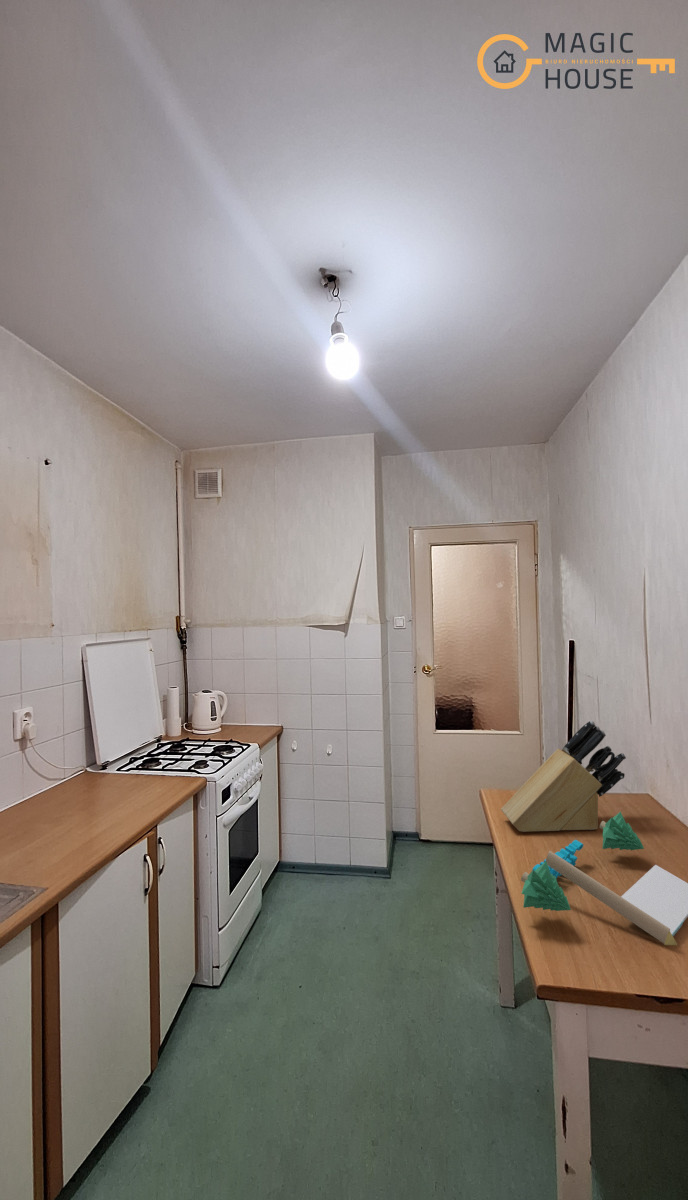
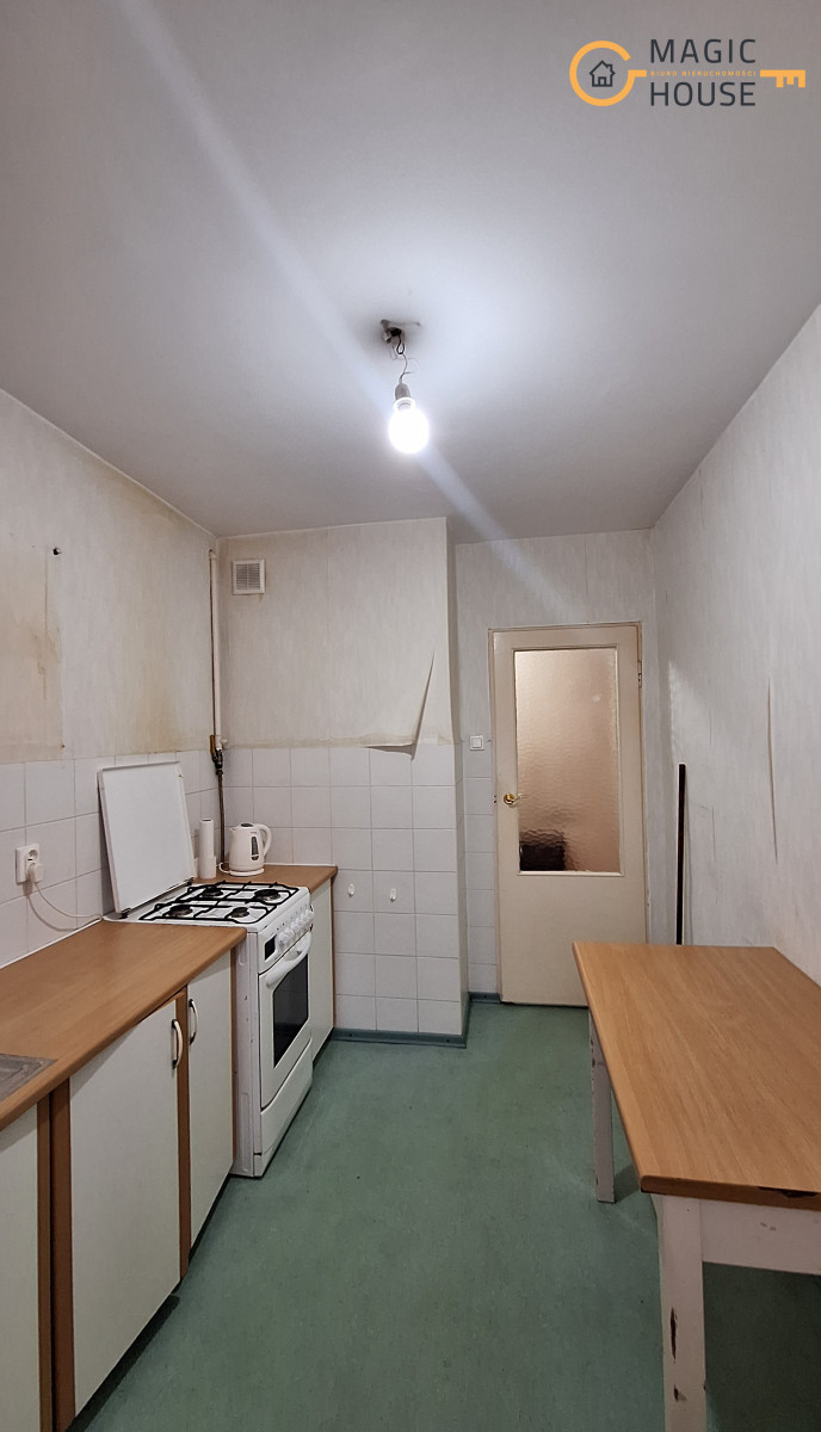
- knife block [500,720,627,833]
- rolling papers [520,811,688,946]
